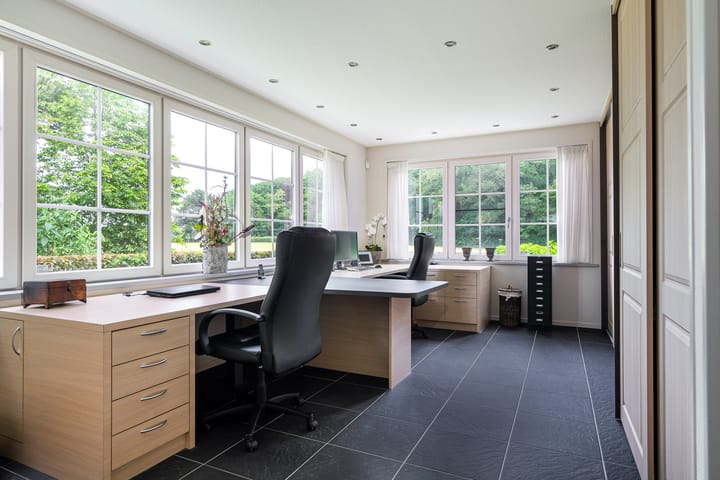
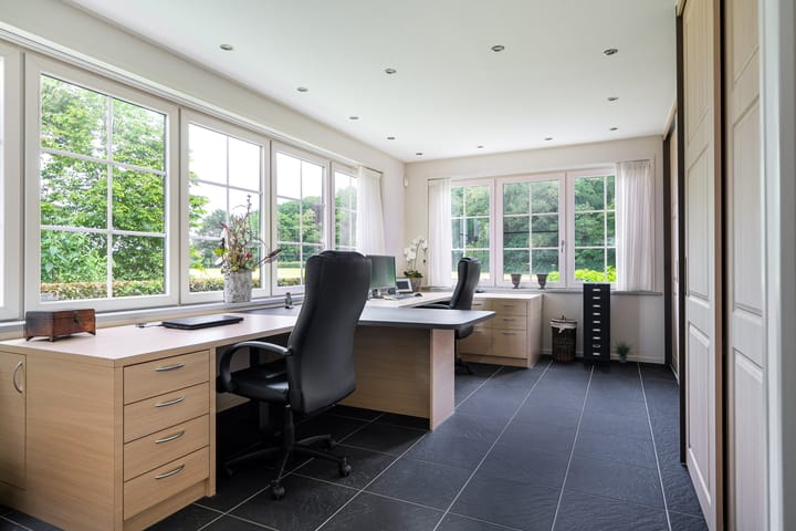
+ potted plant [609,334,642,364]
